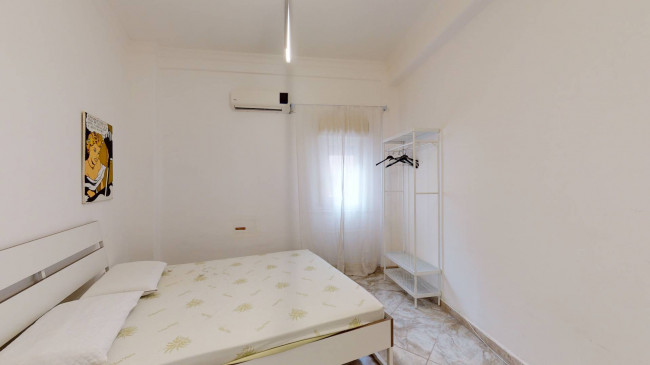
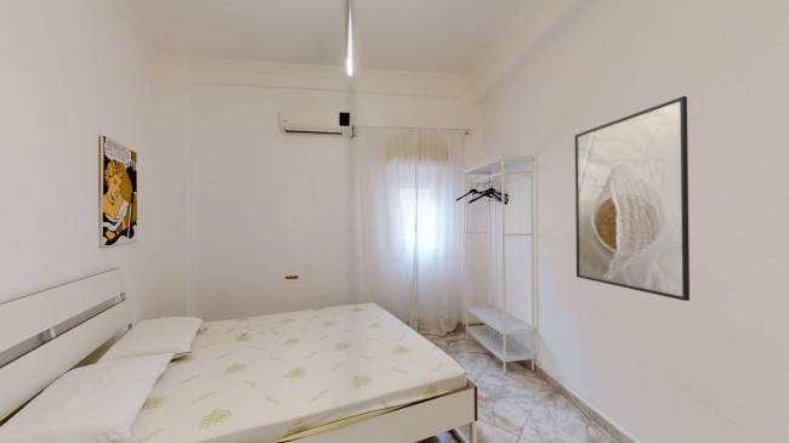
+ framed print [574,95,691,302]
